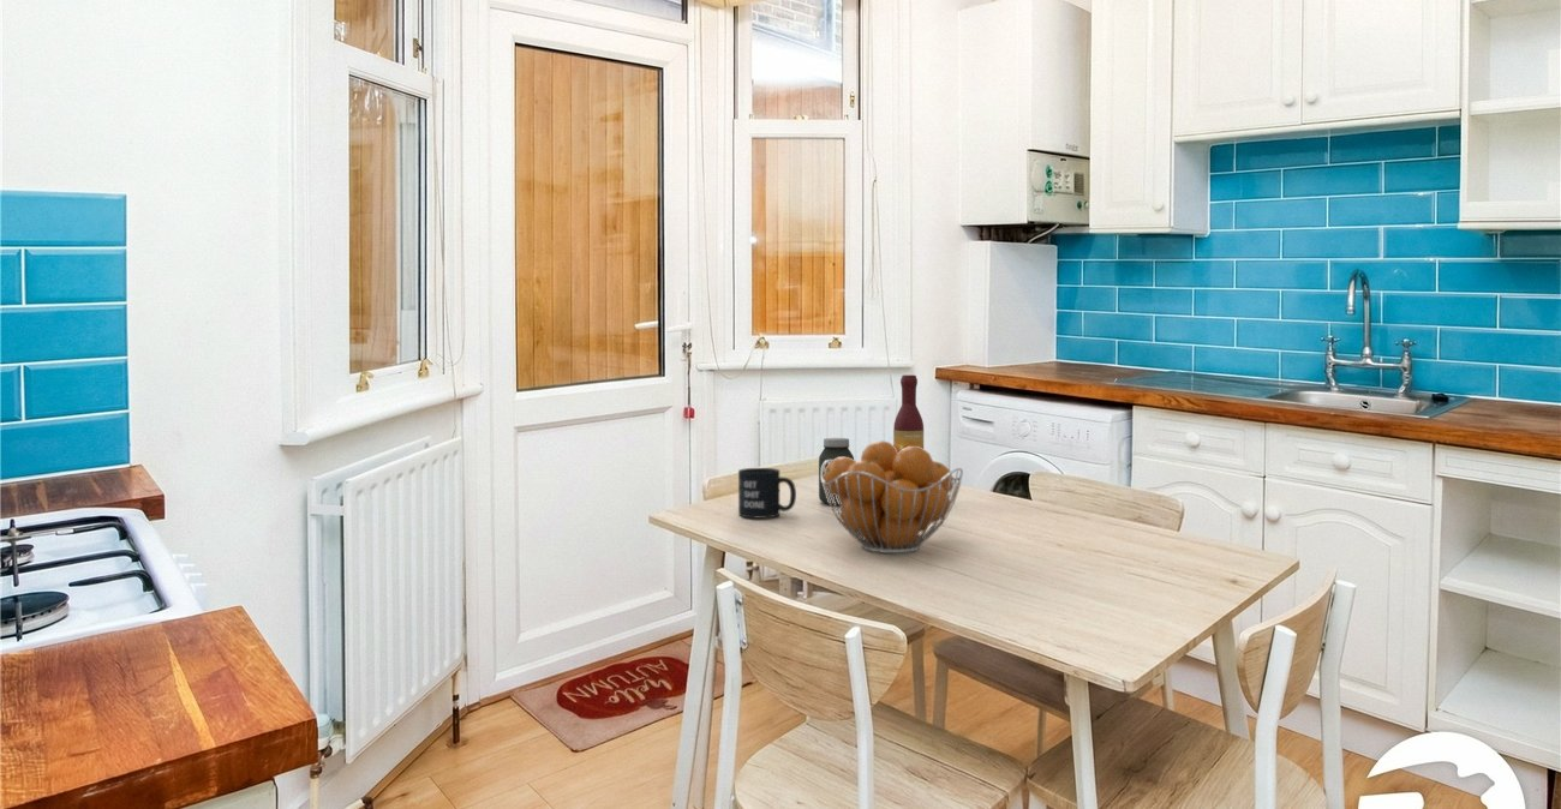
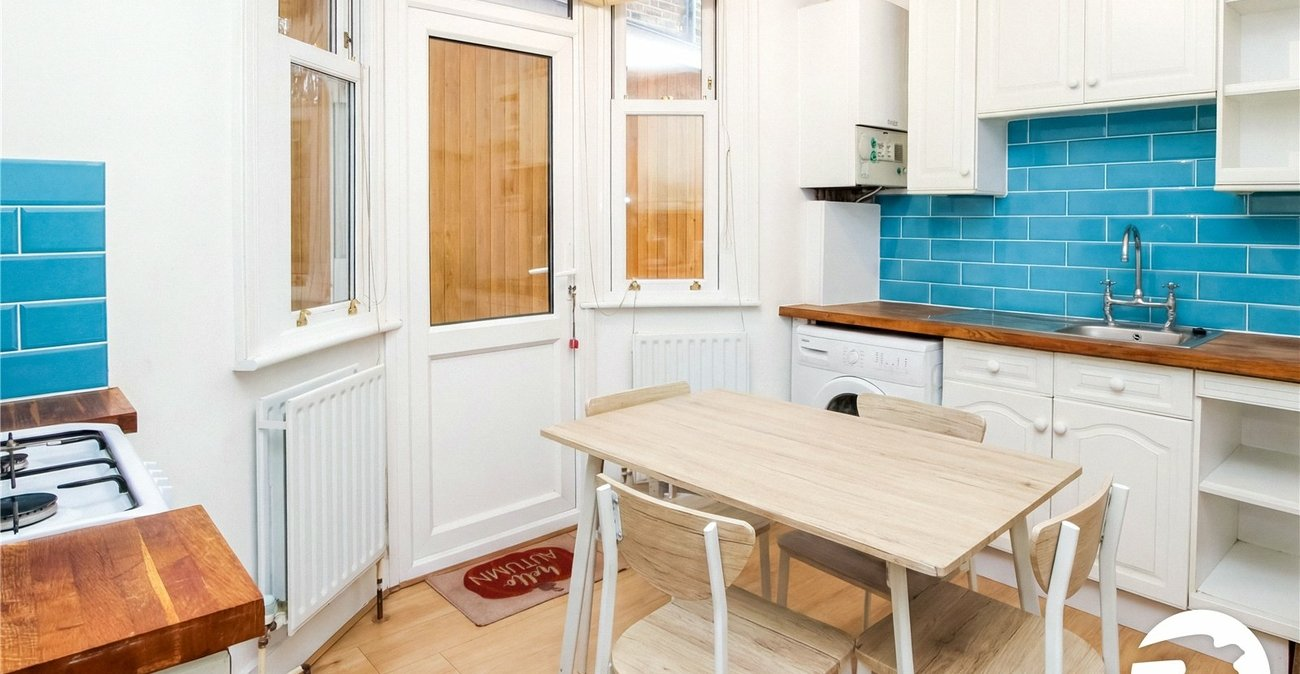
- jar [818,437,855,505]
- fruit basket [821,439,964,555]
- mug [737,467,797,519]
- wine bottle [892,373,925,453]
